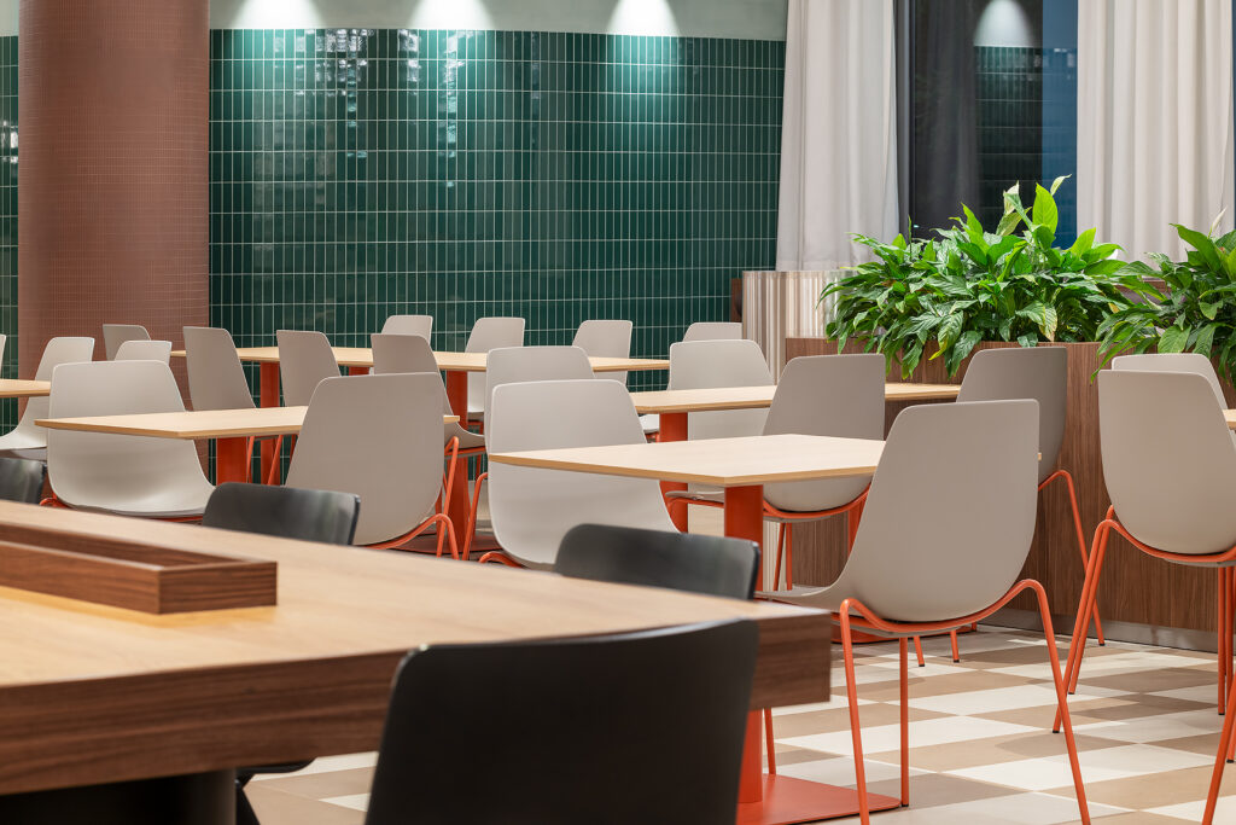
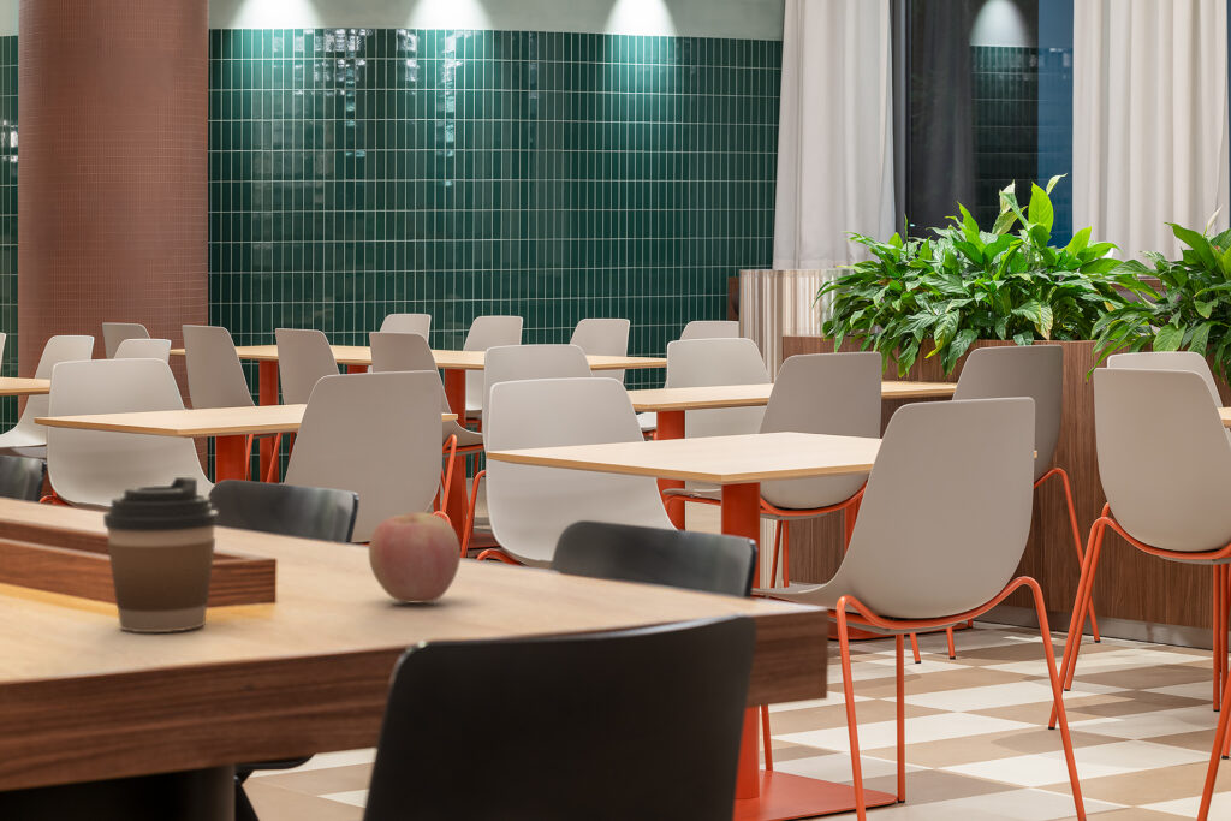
+ apple [368,511,462,603]
+ coffee cup [102,476,220,633]
